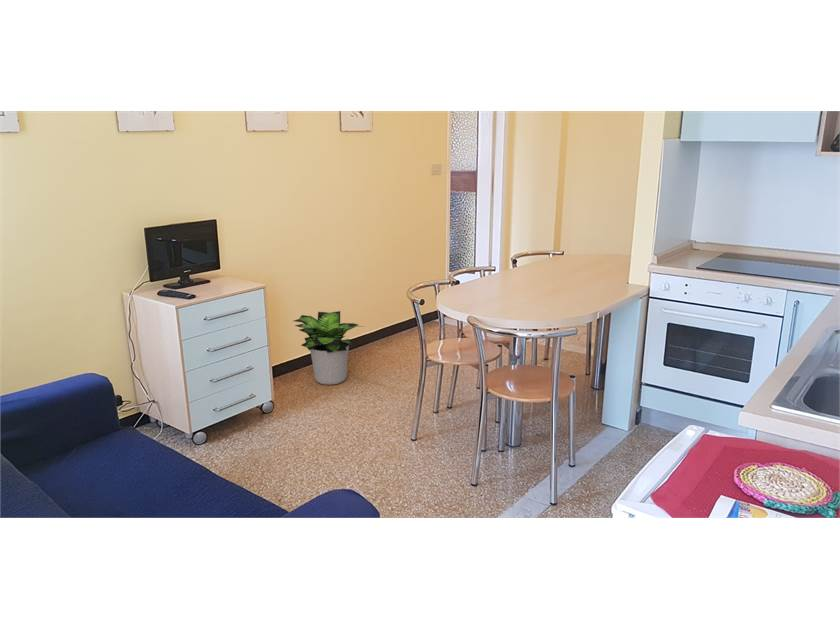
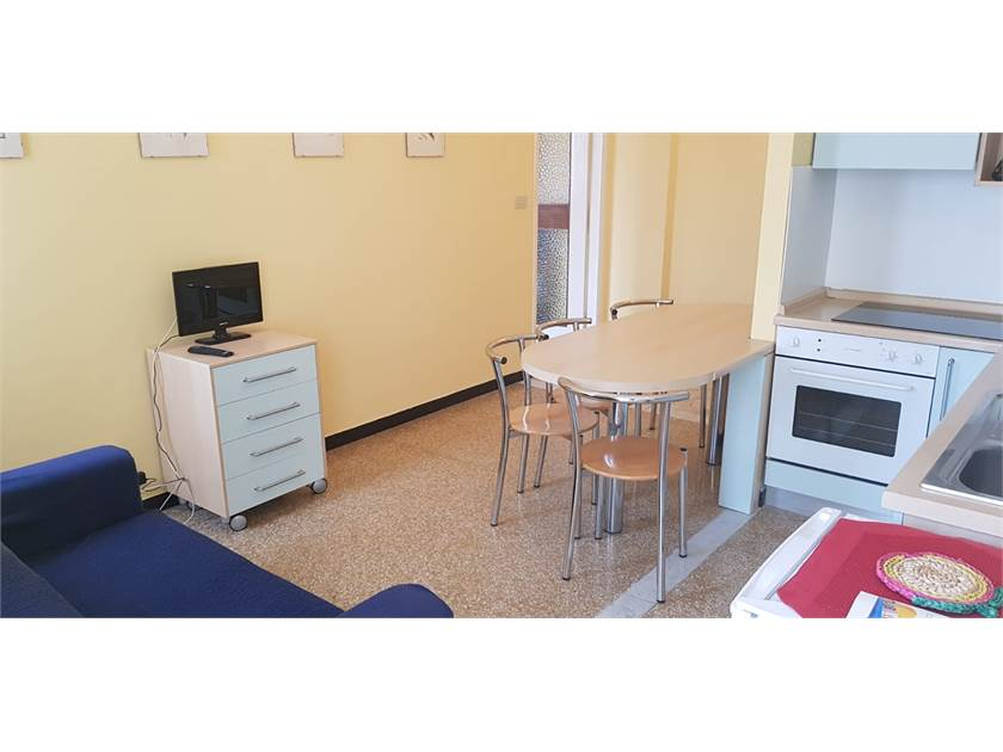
- potted plant [293,310,367,386]
